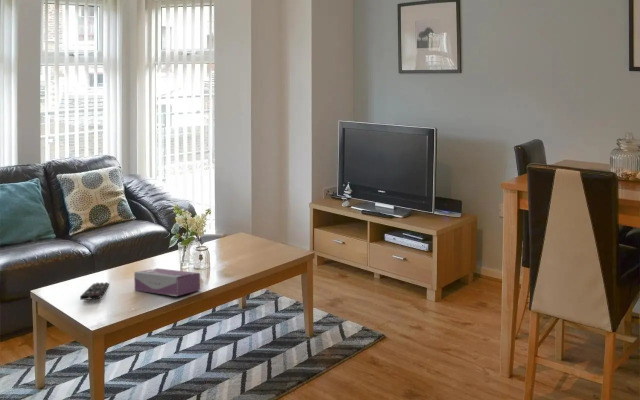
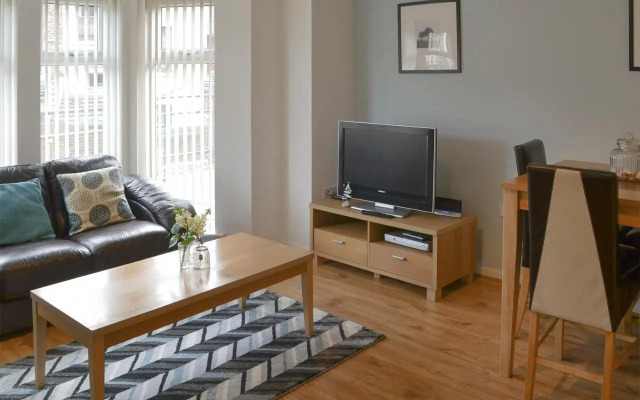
- tissue box [133,267,201,297]
- remote control [79,282,111,301]
